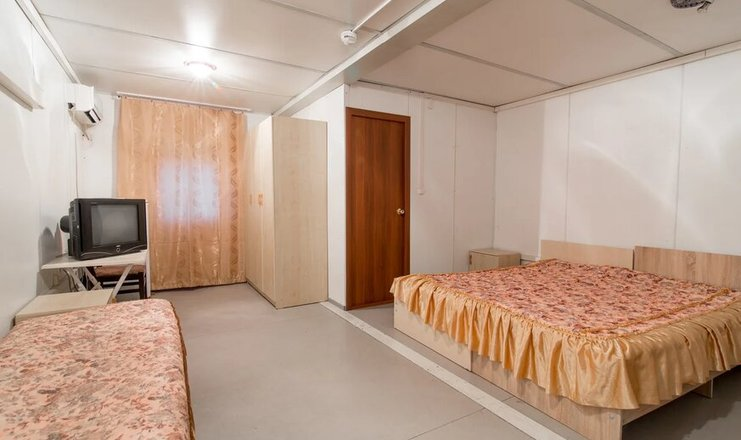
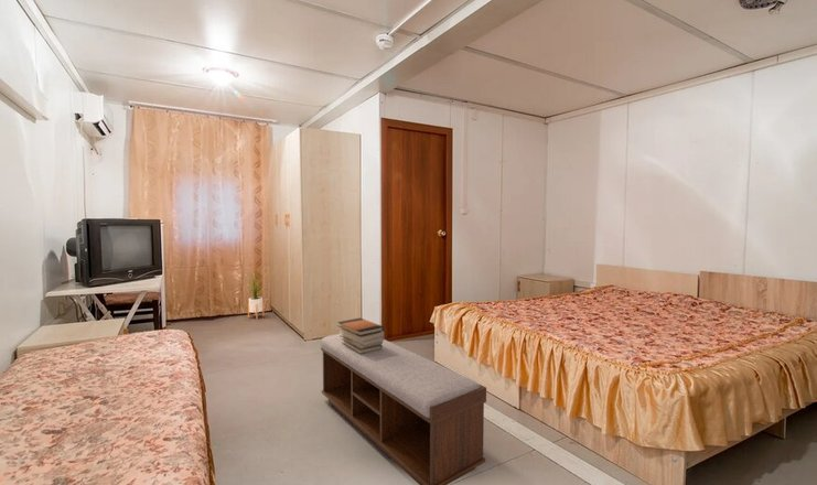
+ bench [320,333,487,485]
+ book stack [336,316,385,354]
+ house plant [241,267,269,320]
